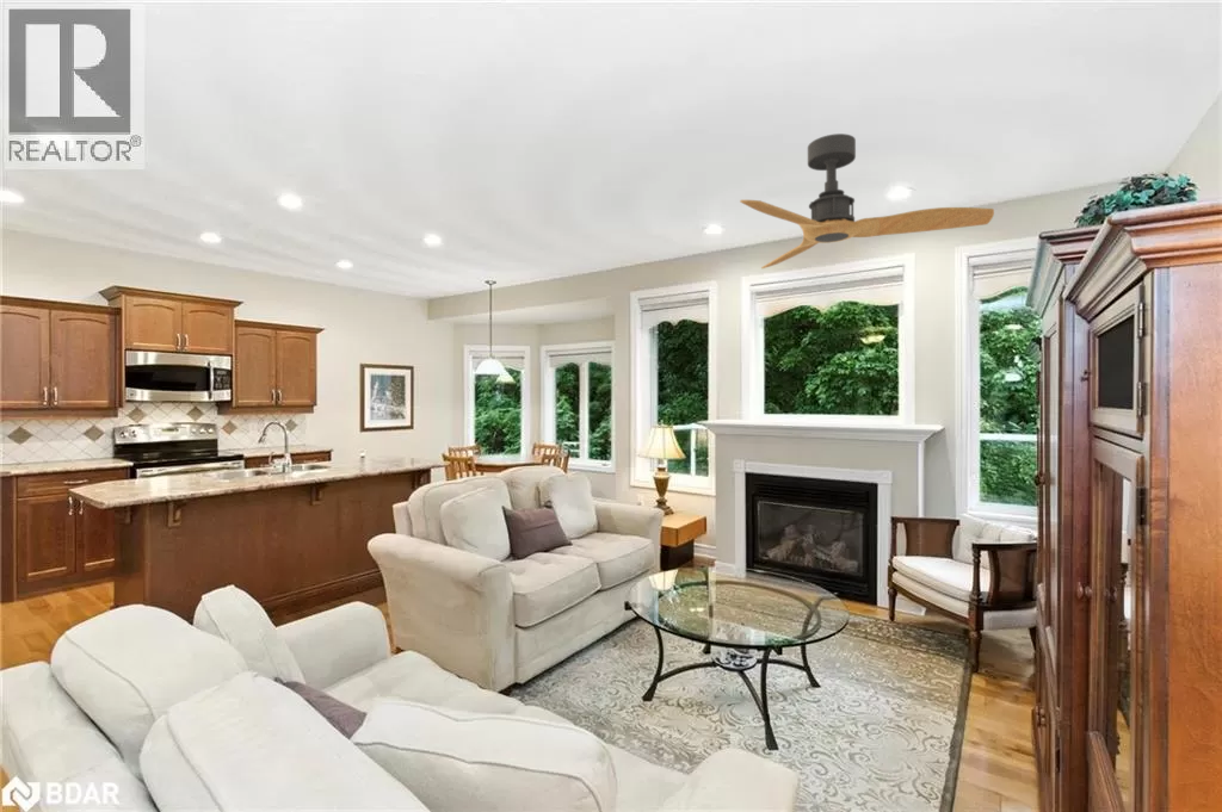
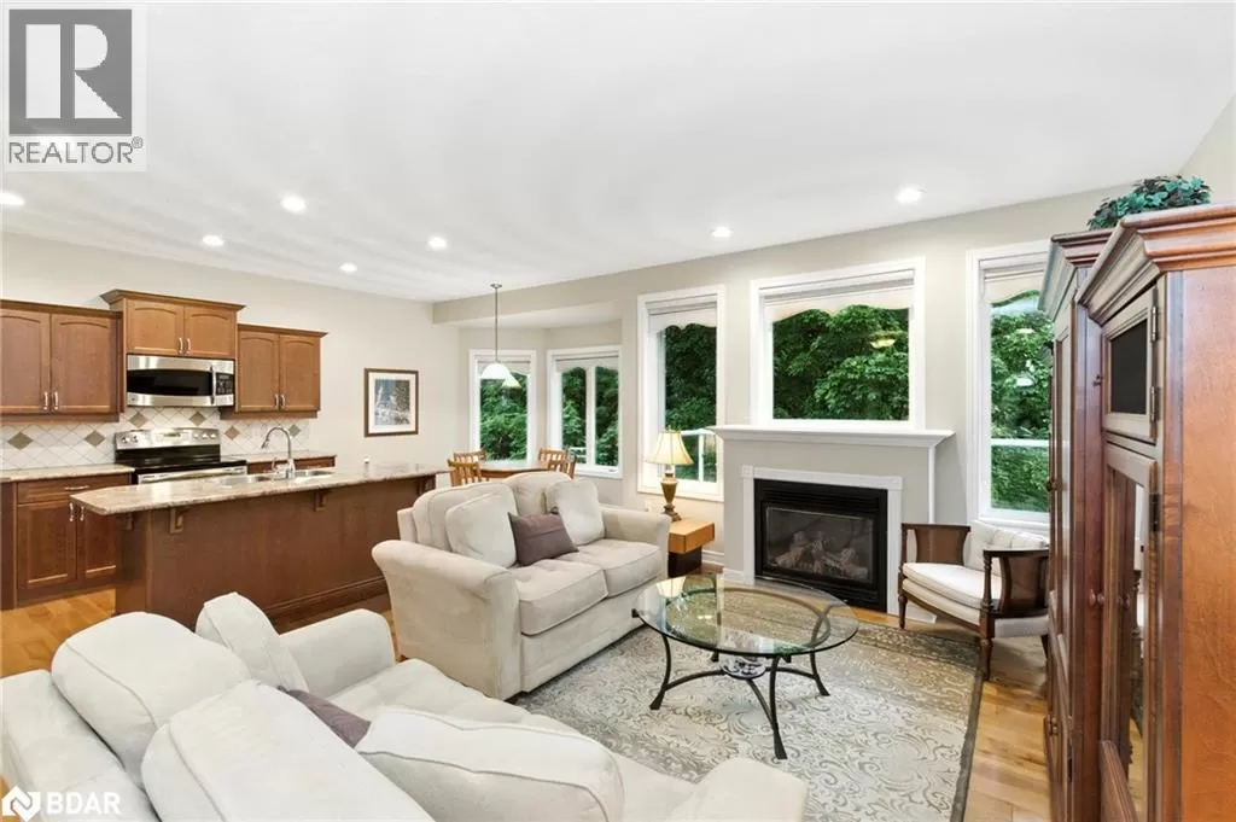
- ceiling fan [739,132,995,269]
